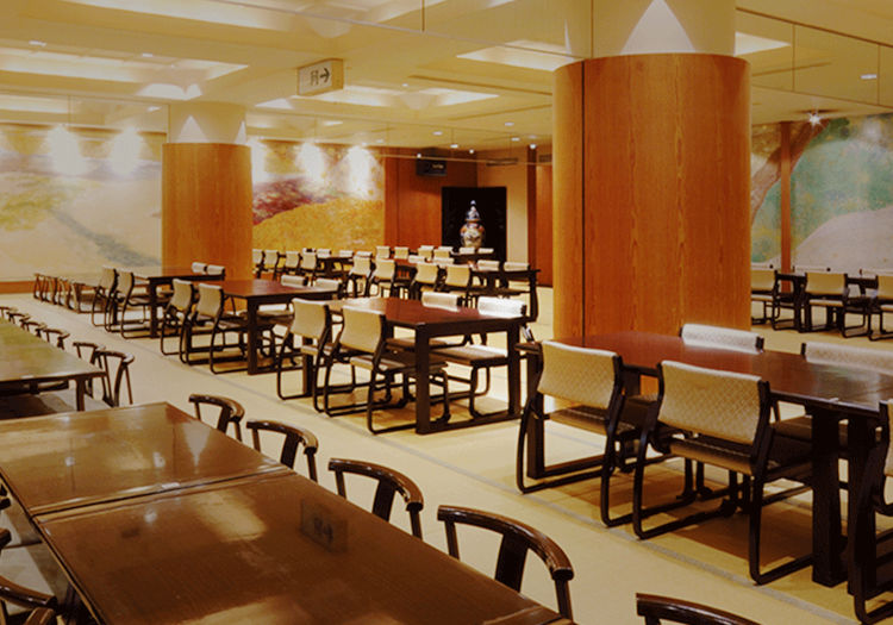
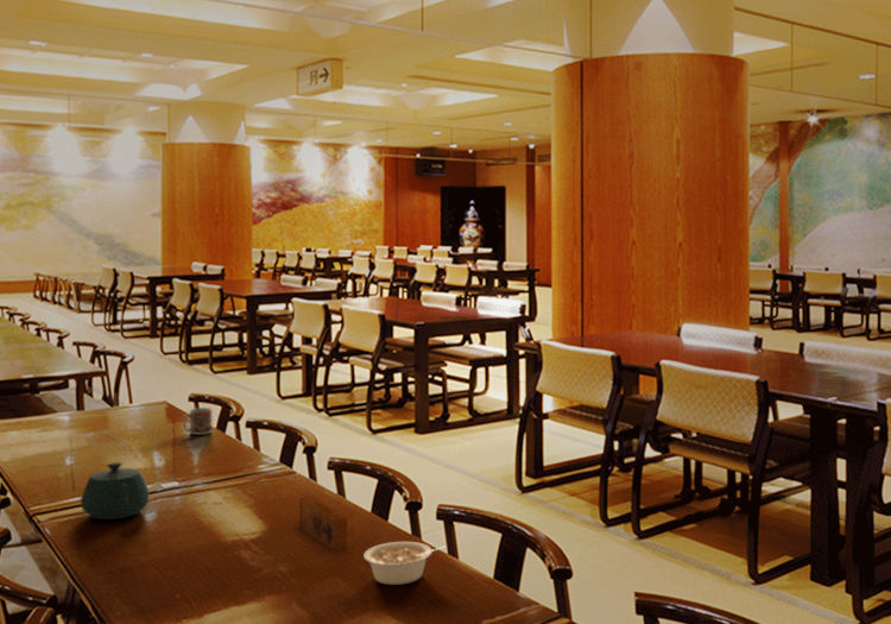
+ teapot [80,461,151,521]
+ legume [362,541,447,586]
+ cup [182,406,214,436]
